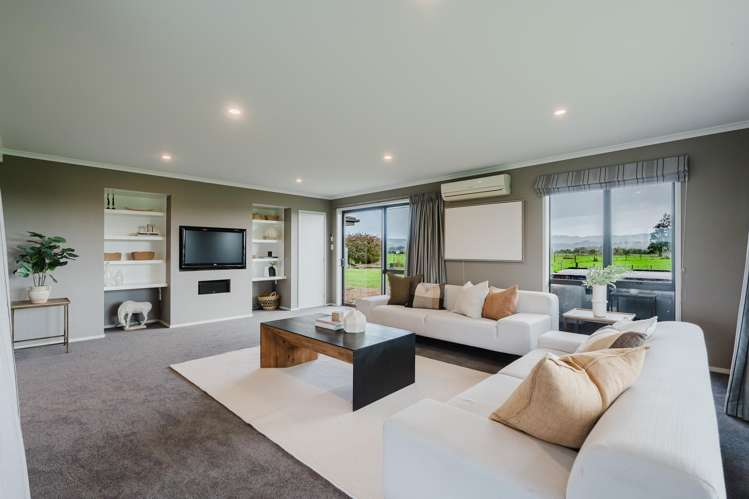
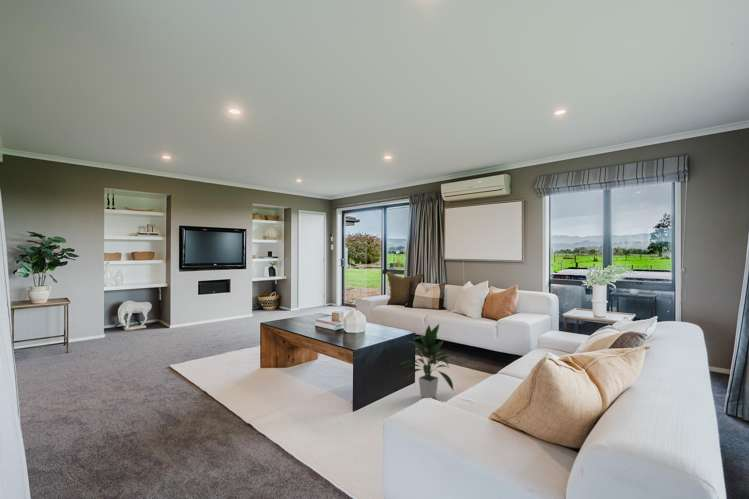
+ indoor plant [400,323,455,399]
